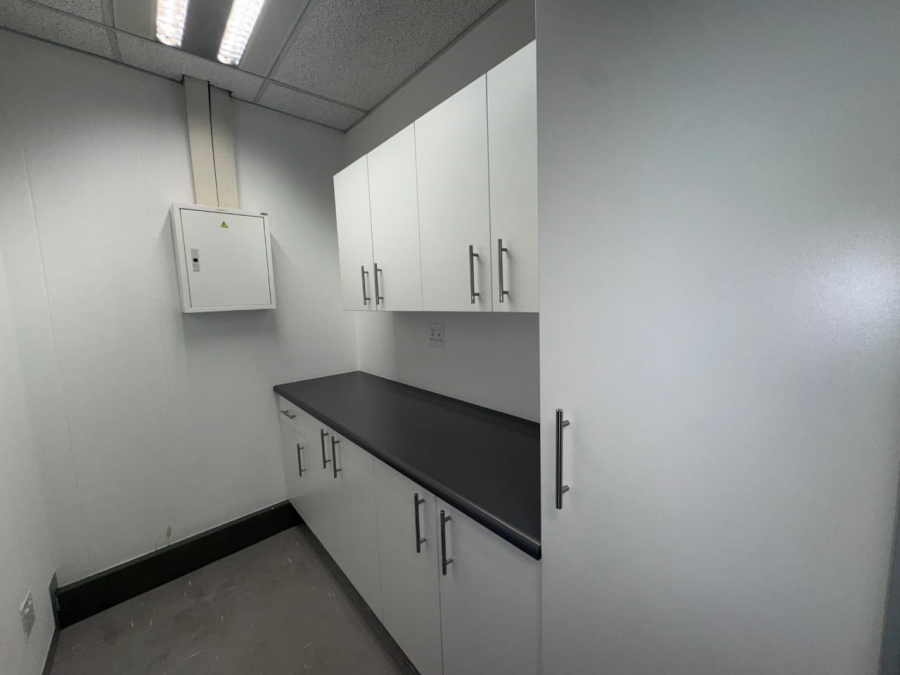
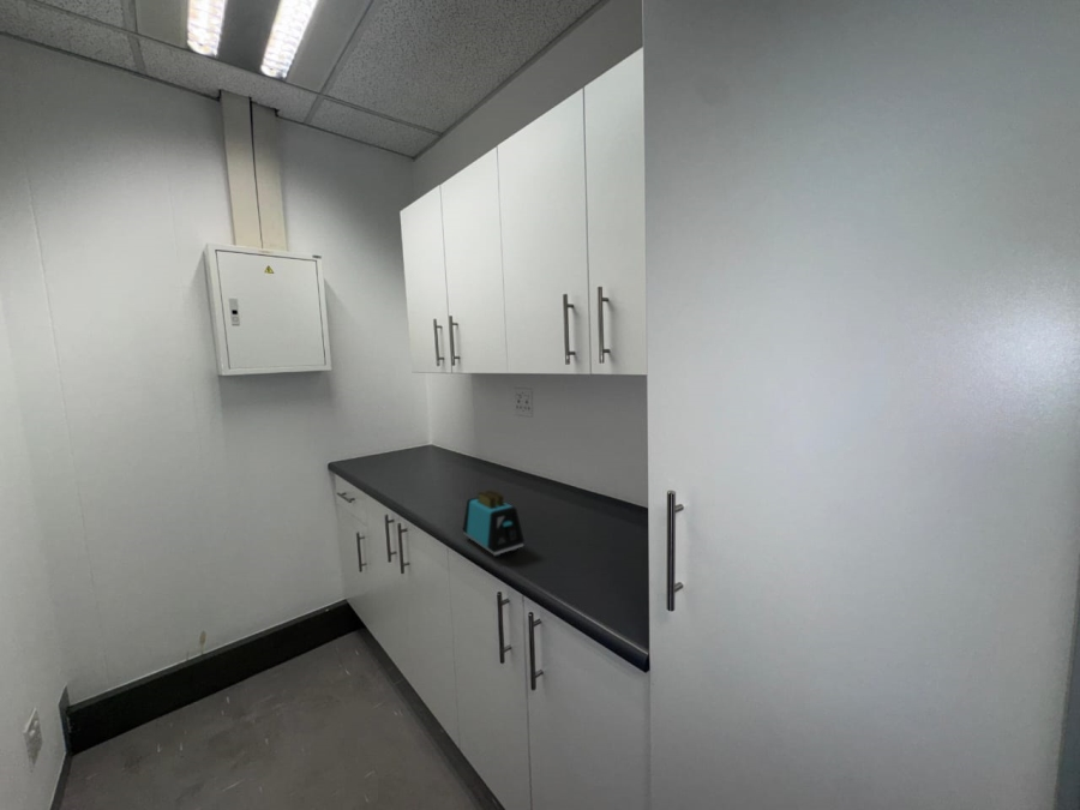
+ toaster [462,488,526,559]
